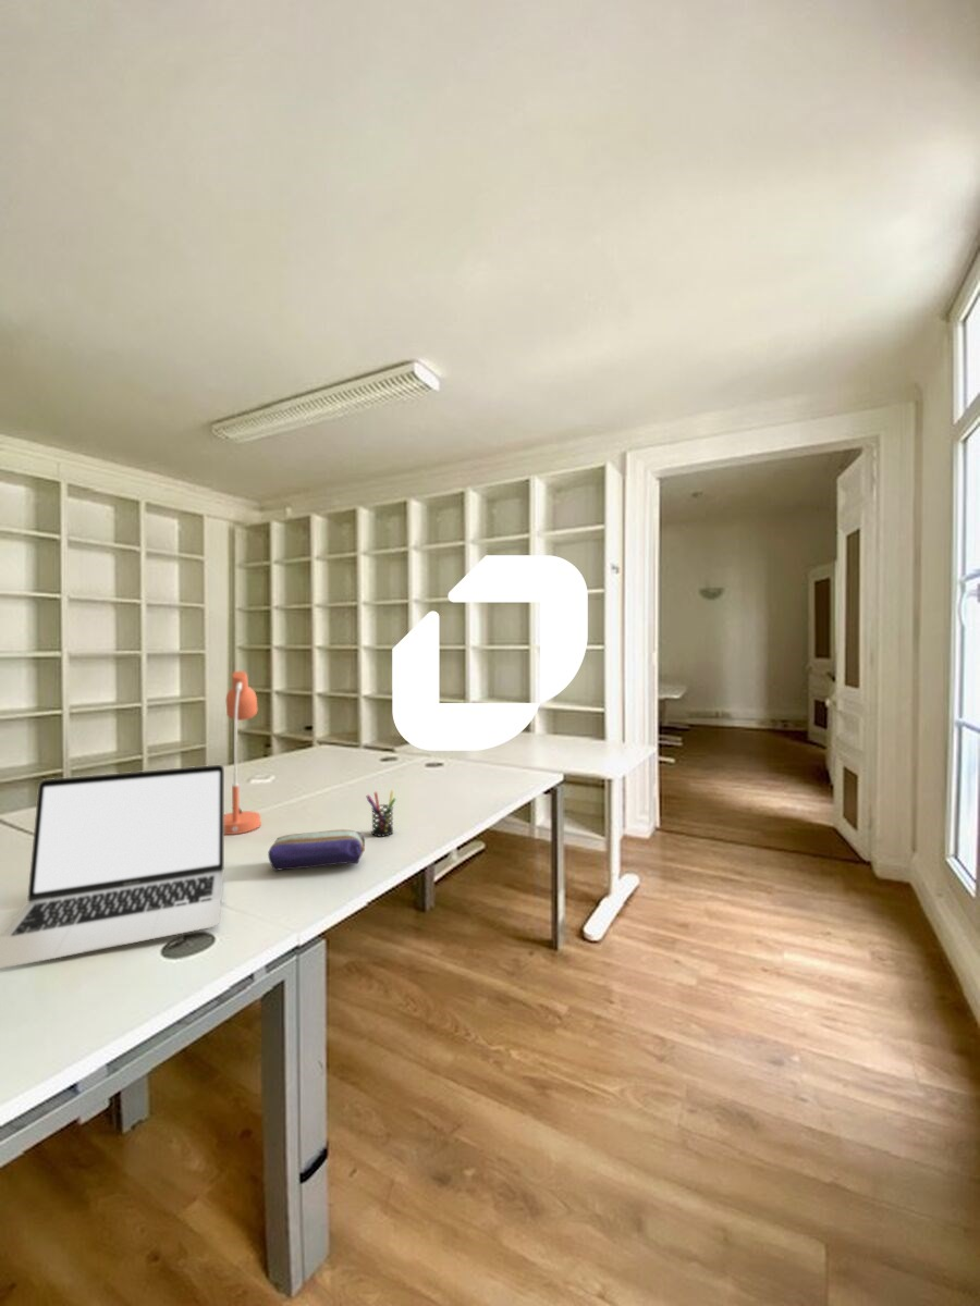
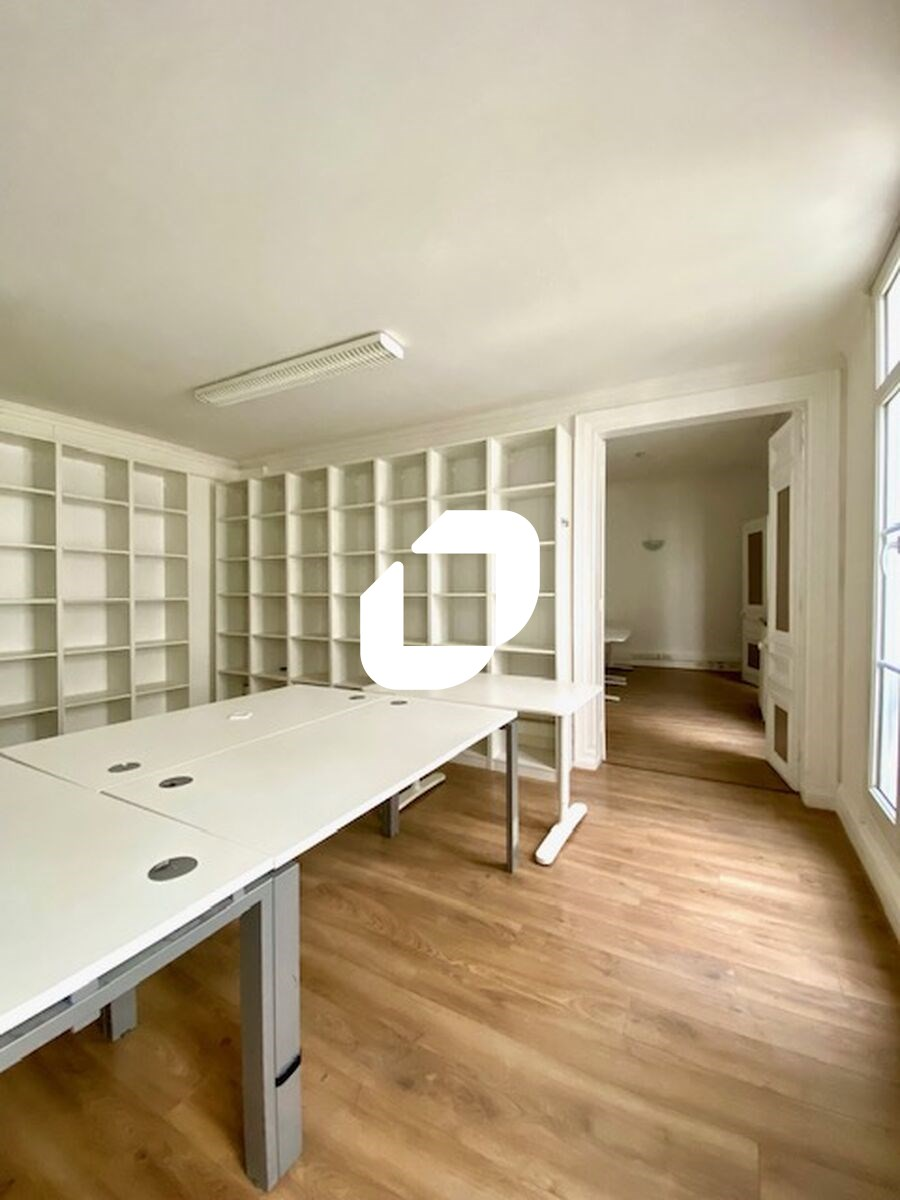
- pen holder [365,790,397,838]
- pencil case [267,828,366,872]
- desk lamp [224,669,262,836]
- laptop [0,764,225,970]
